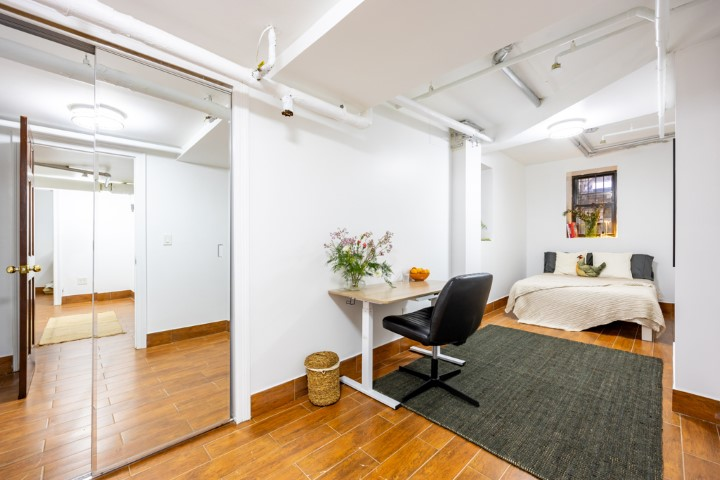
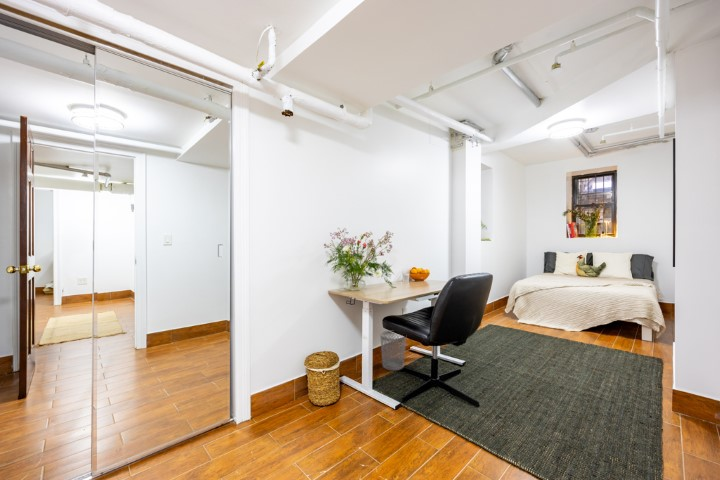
+ wastebasket [379,330,407,371]
